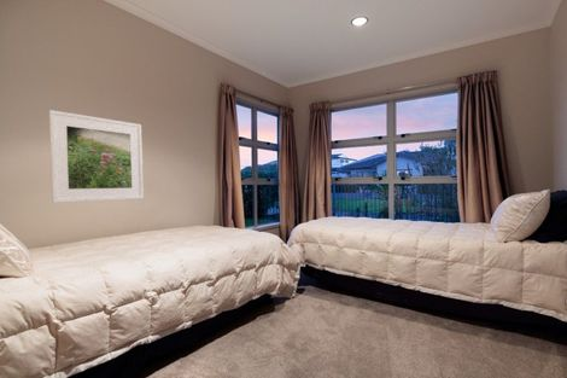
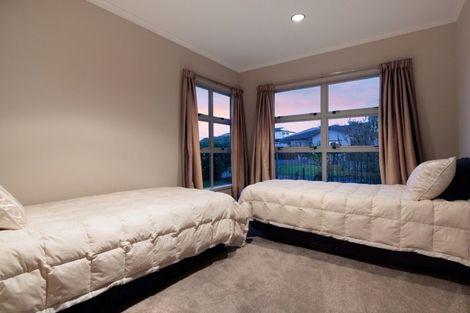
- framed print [48,109,145,204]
